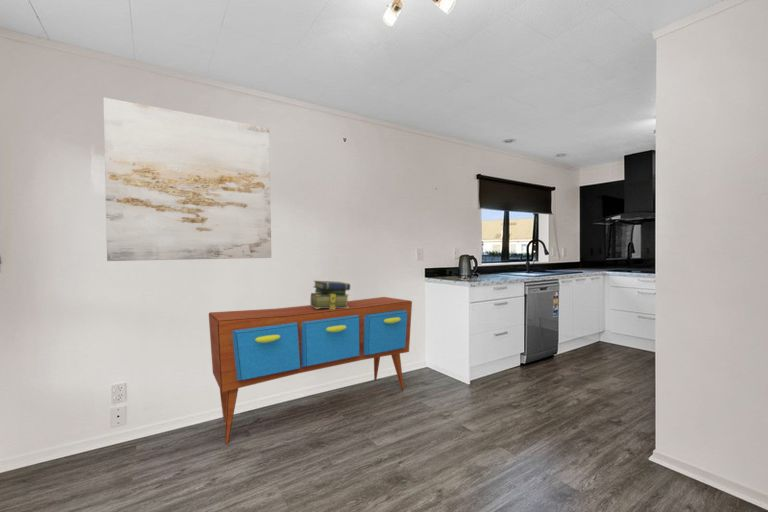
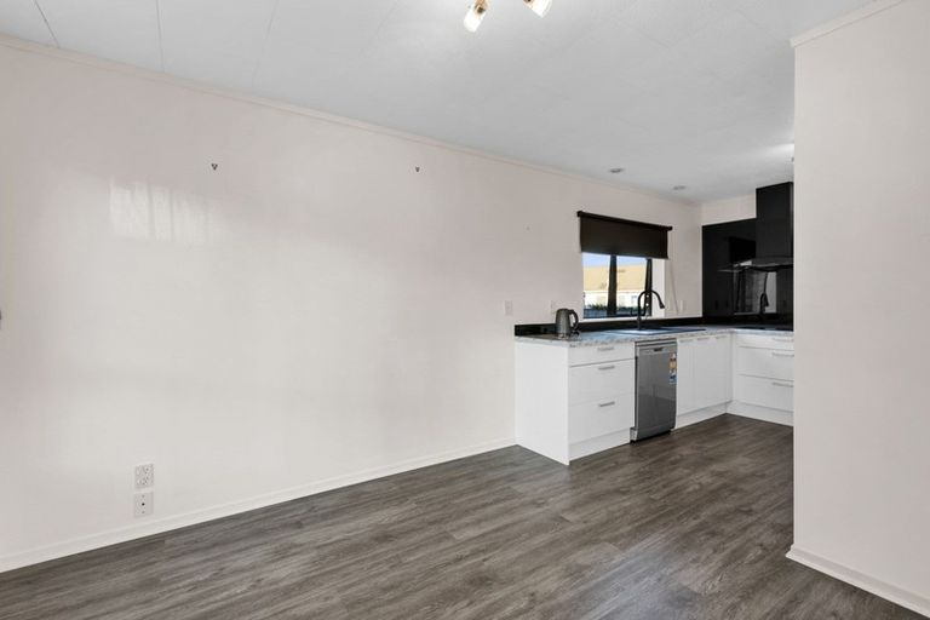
- wall art [103,97,272,262]
- sideboard [208,296,413,445]
- stack of books [310,280,351,309]
